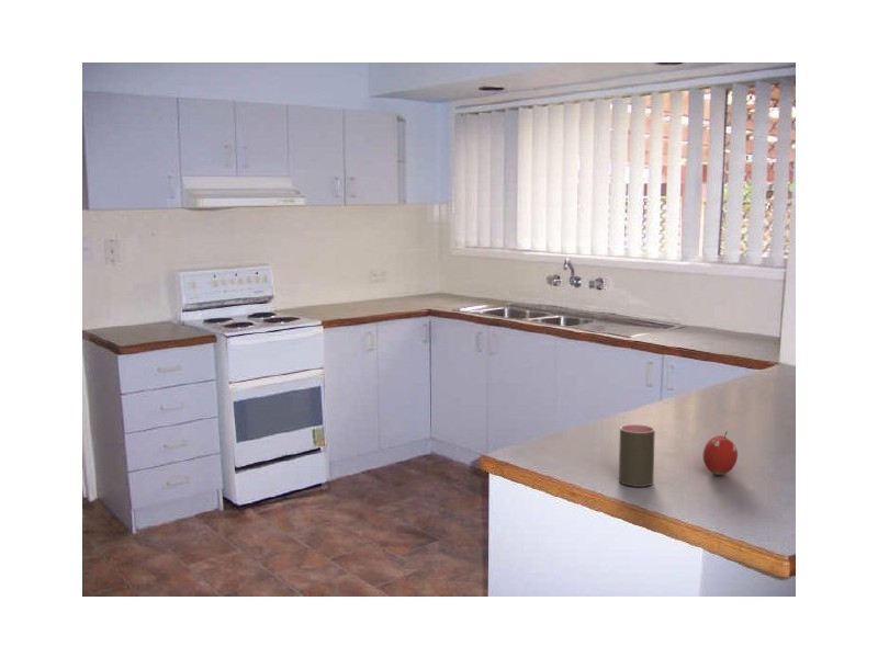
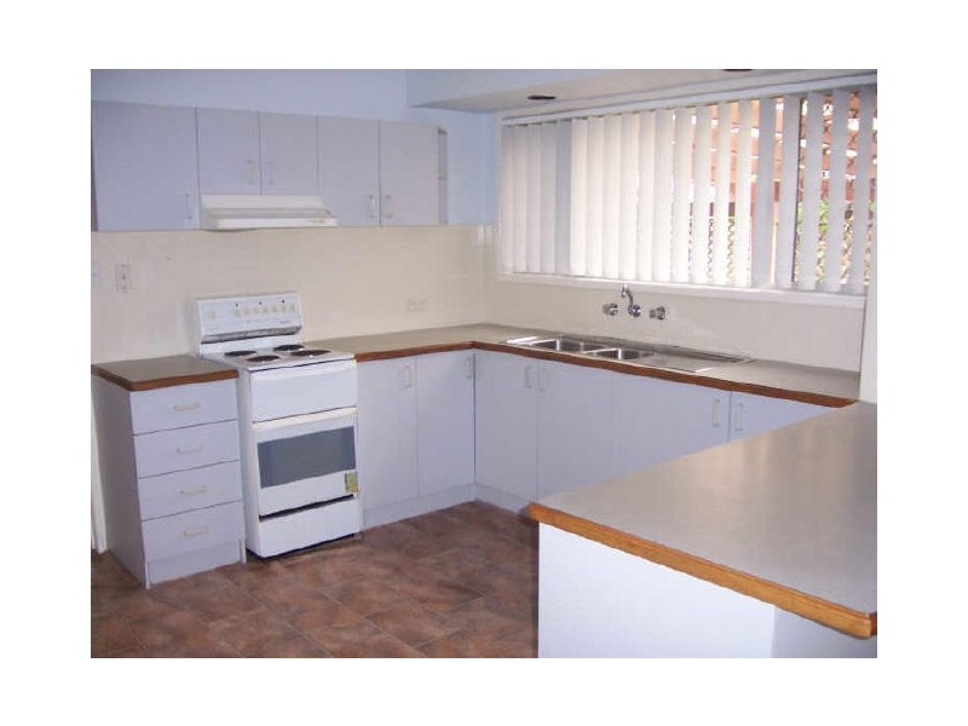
- cup [618,423,656,488]
- fruit [702,430,739,476]
